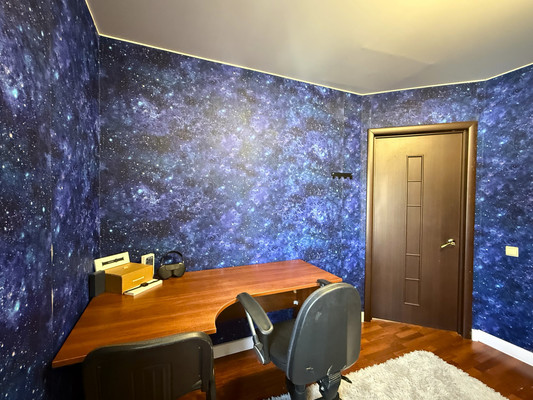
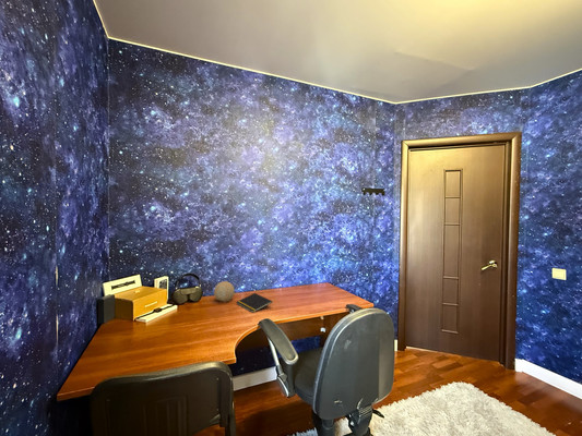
+ notepad [235,292,273,314]
+ decorative ball [213,280,236,303]
